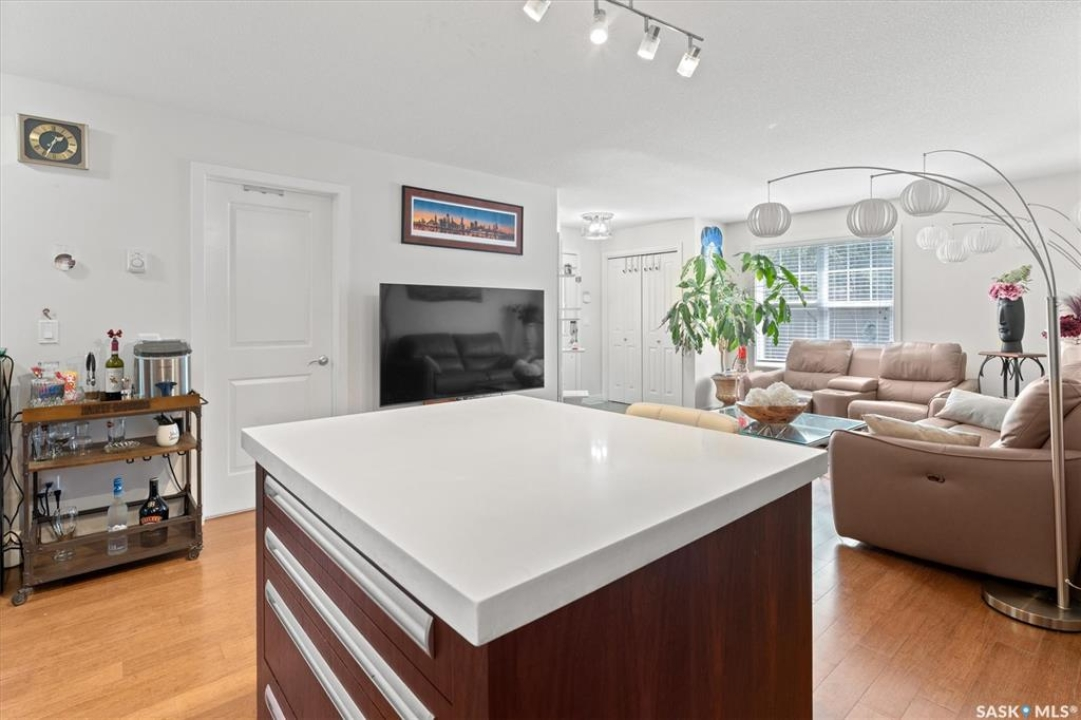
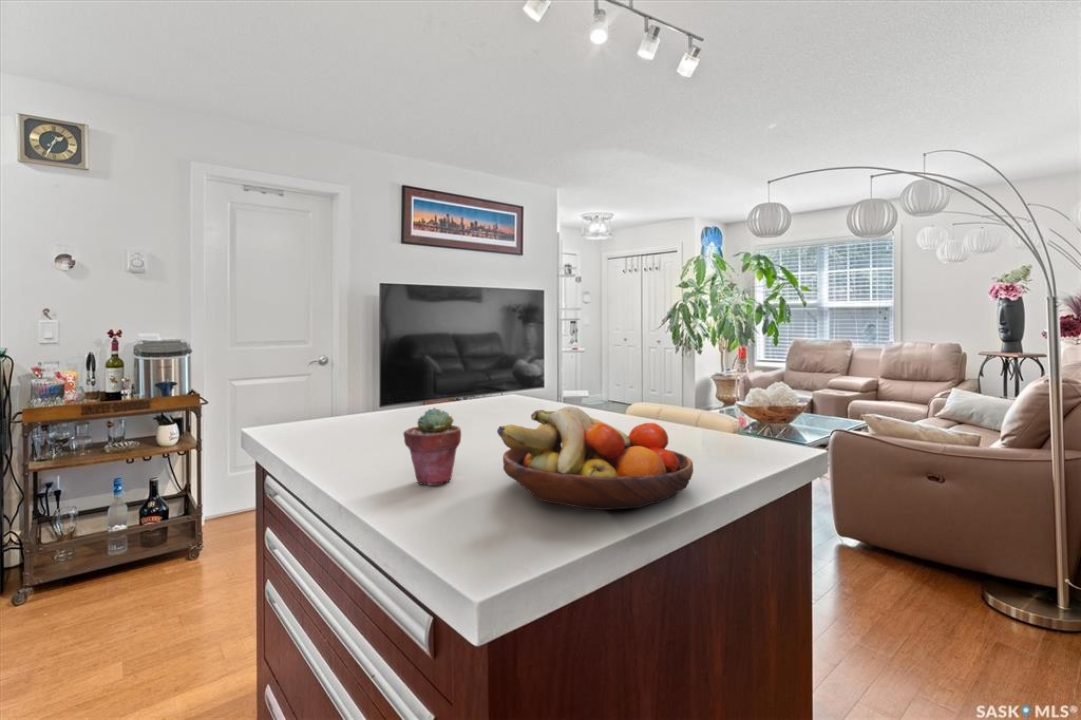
+ fruit bowl [496,405,694,511]
+ potted succulent [402,406,462,486]
